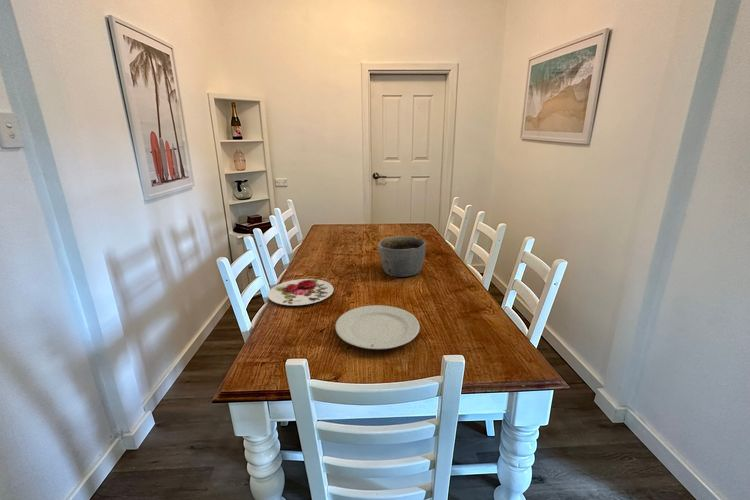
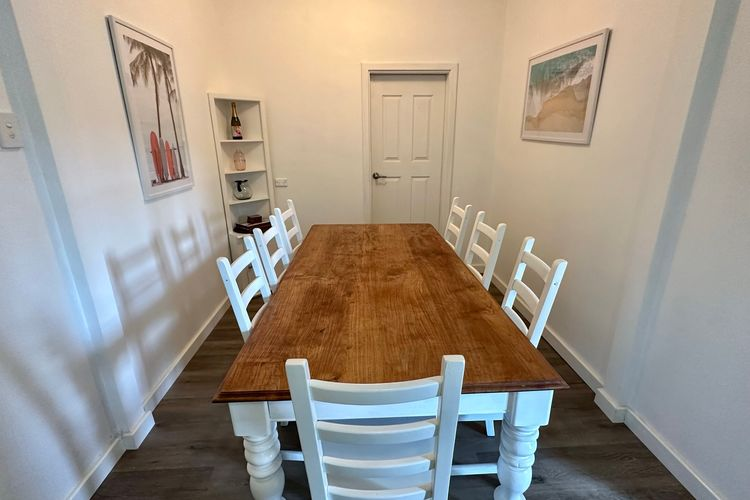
- chinaware [335,304,421,350]
- bowl [377,235,427,278]
- plate [267,278,335,306]
